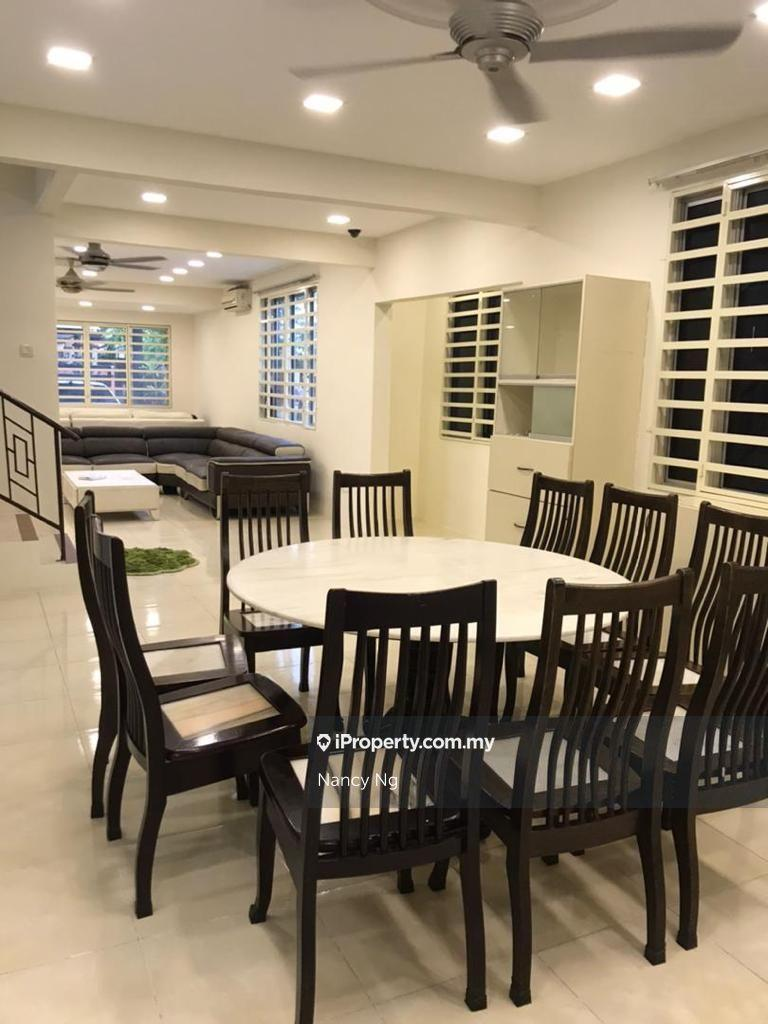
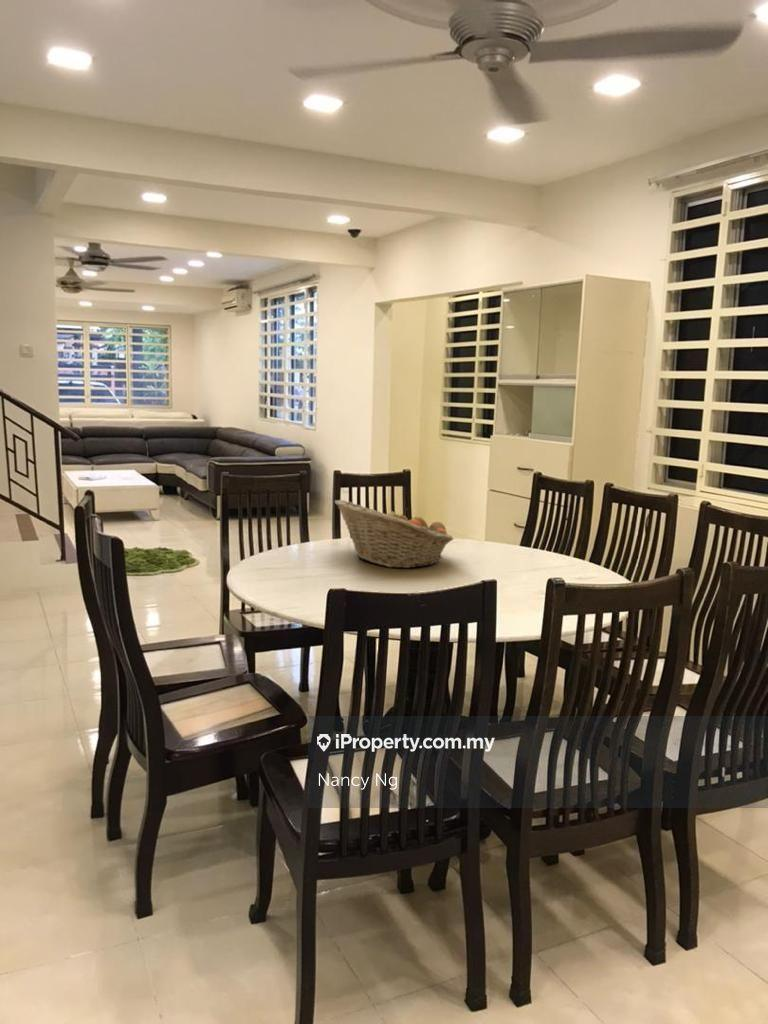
+ fruit basket [334,499,454,569]
